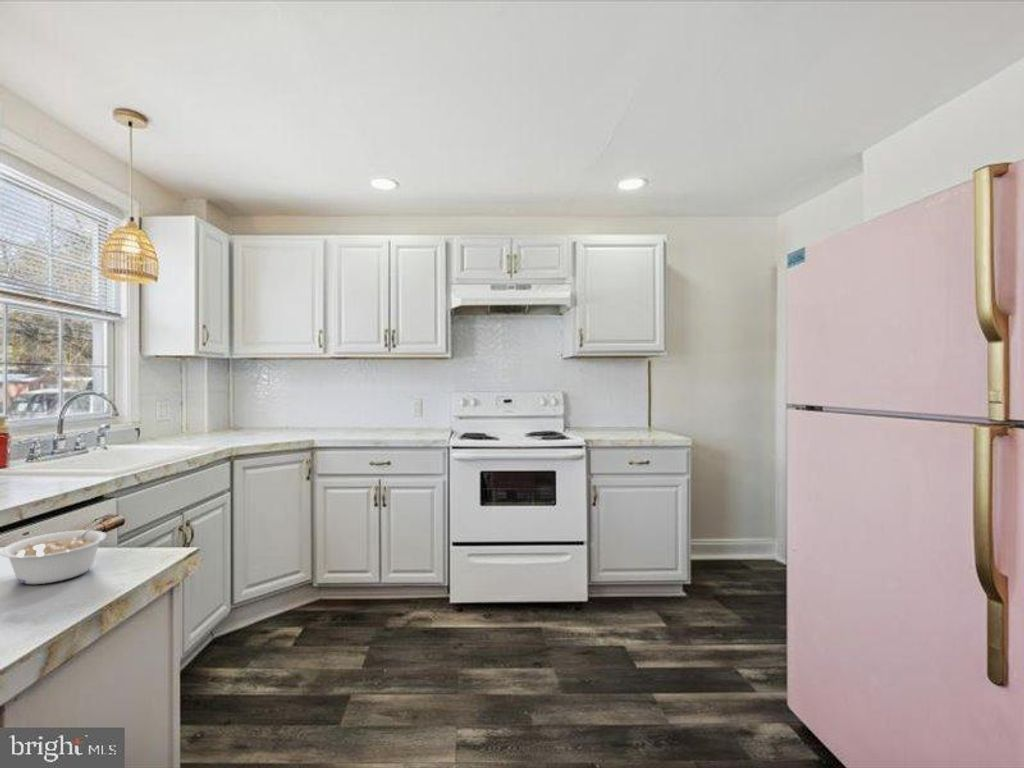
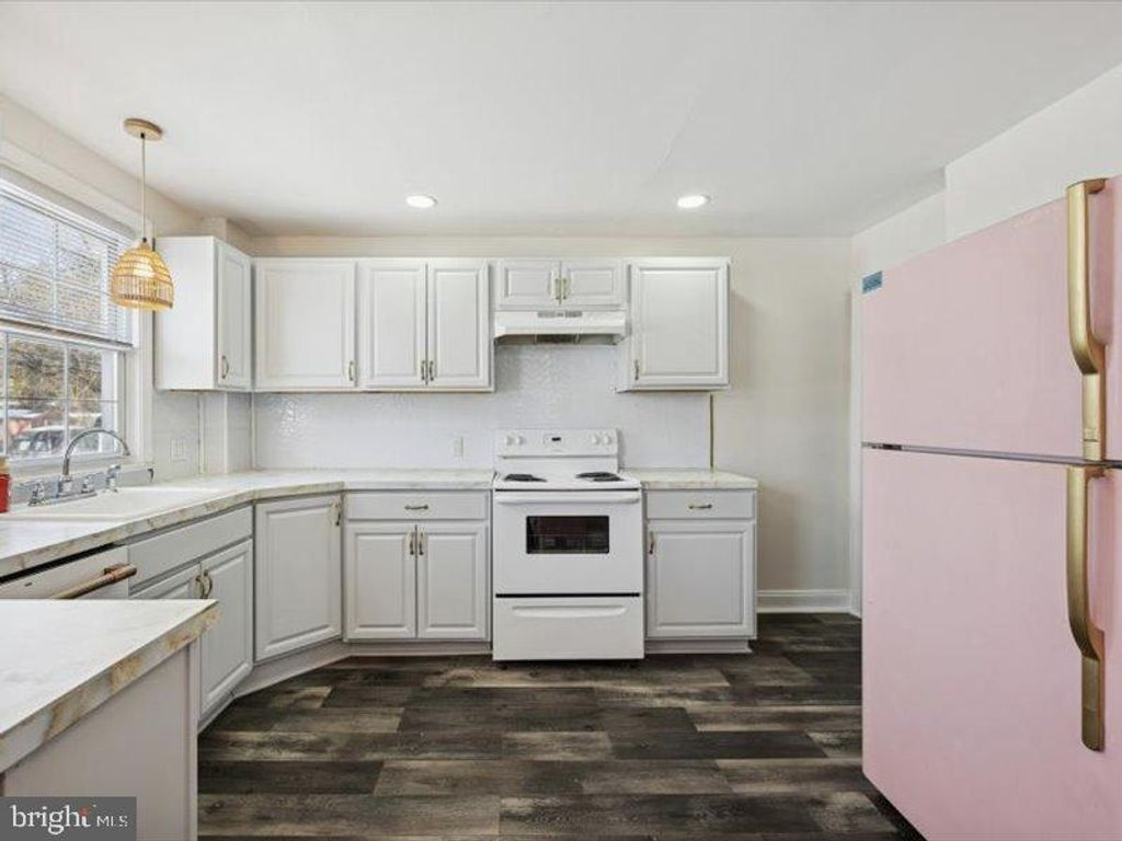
- legume [0,518,108,585]
